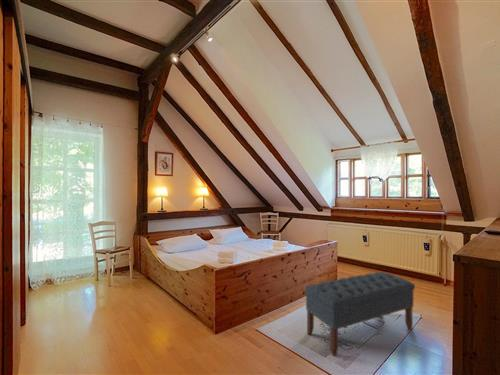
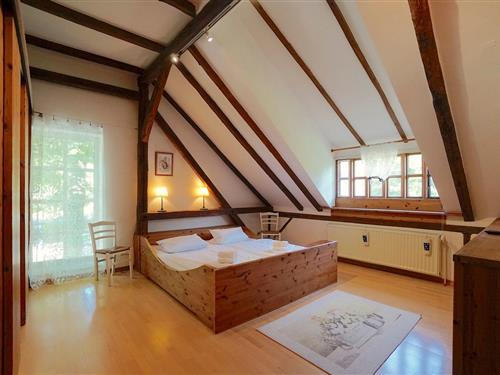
- bench [304,271,416,357]
